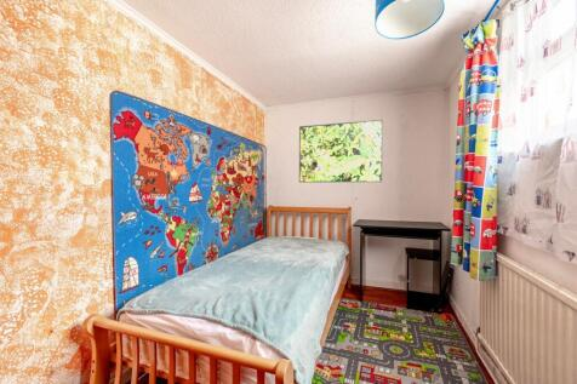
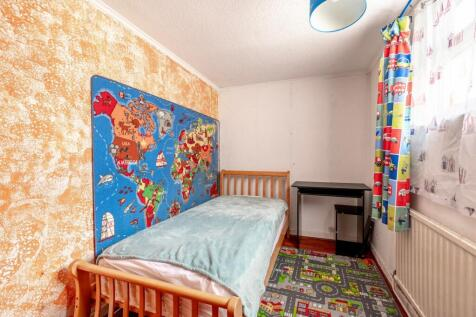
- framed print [298,119,384,184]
